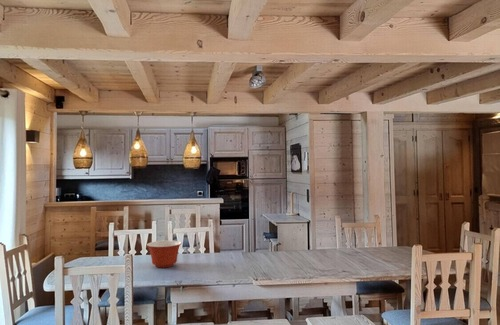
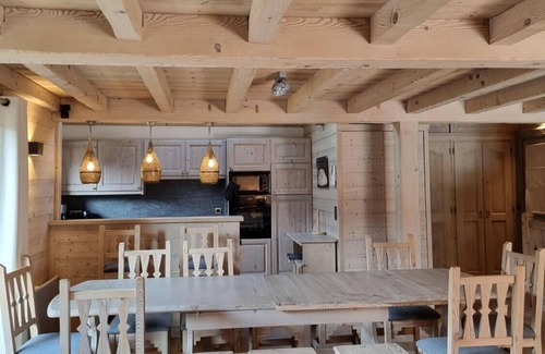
- mixing bowl [146,240,183,269]
